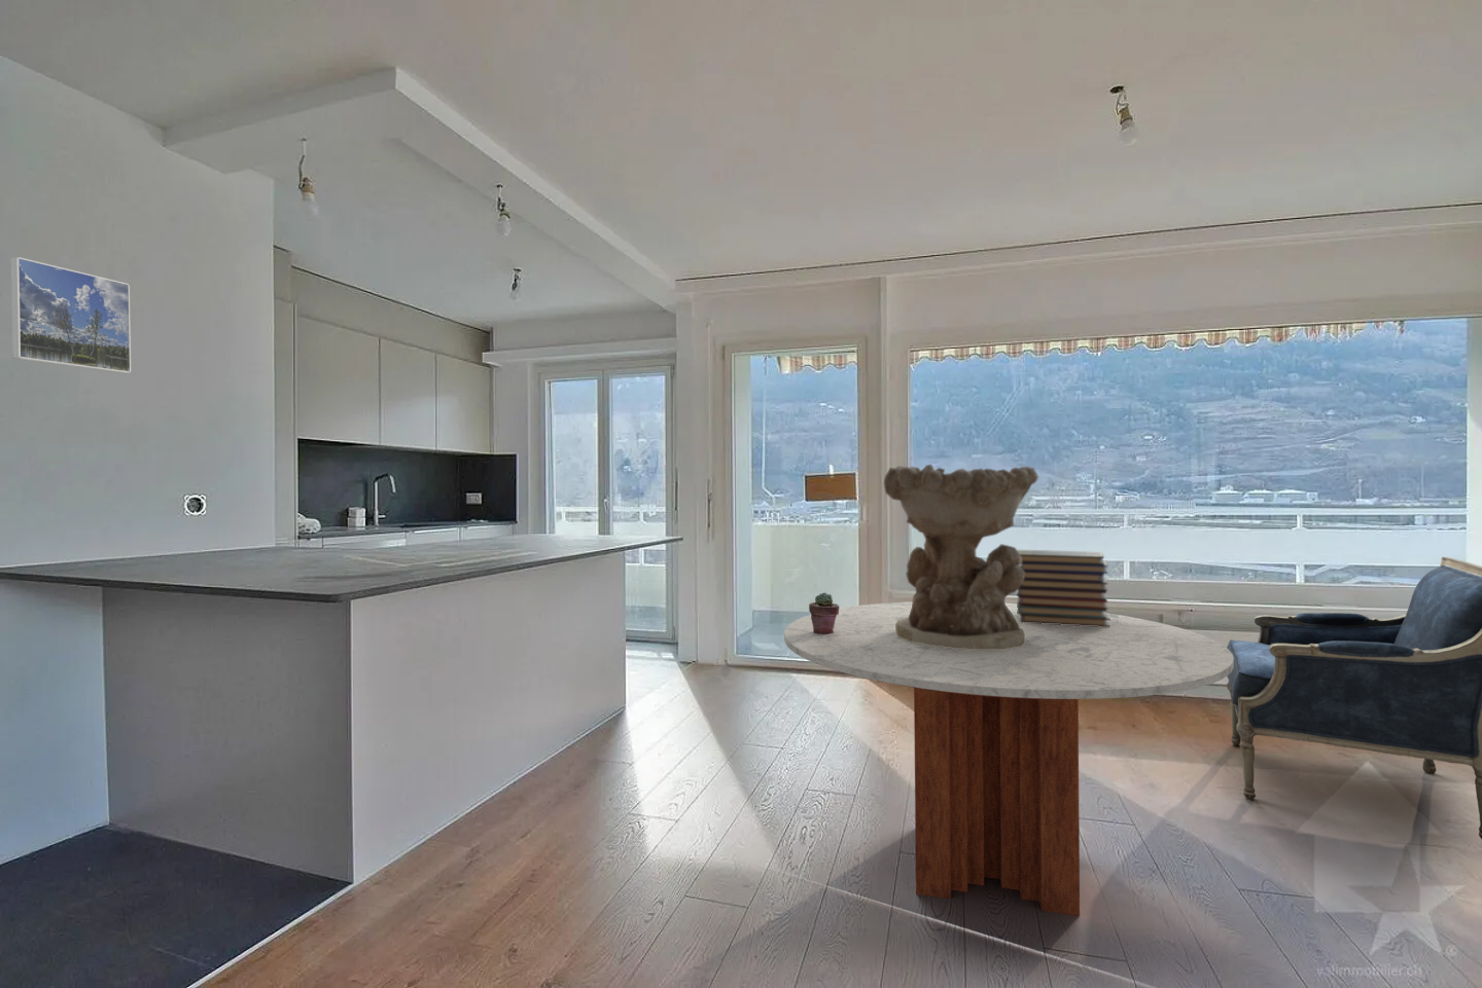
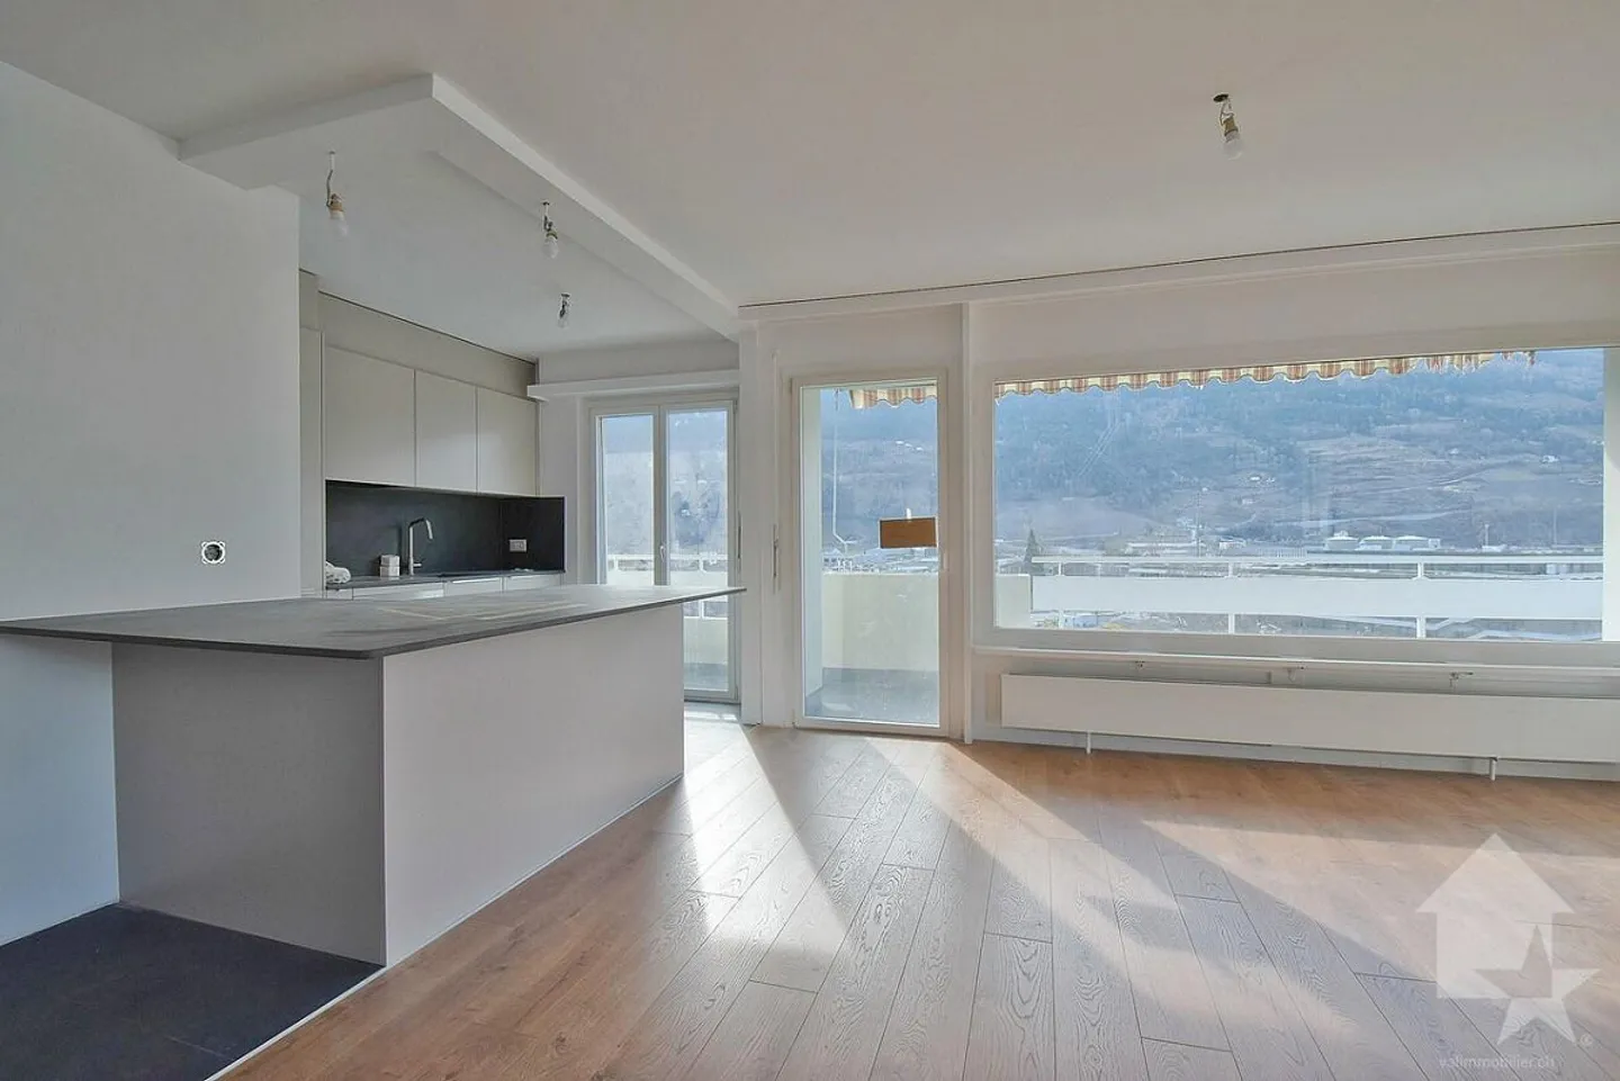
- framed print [9,256,131,374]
- armchair [1226,556,1482,840]
- decorative bowl [883,463,1039,649]
- coffee table [783,600,1234,917]
- potted succulent [808,591,840,634]
- book stack [1016,549,1110,627]
